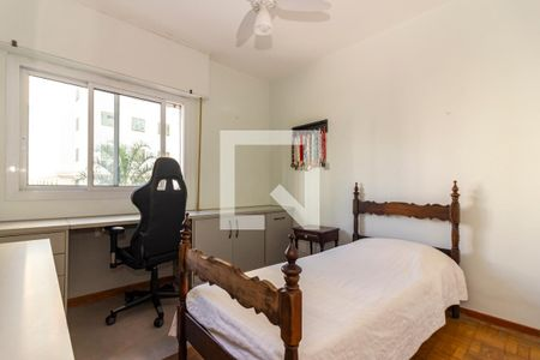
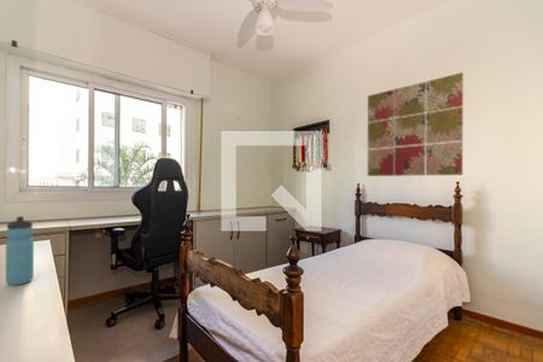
+ water bottle [5,215,35,286]
+ wall art [367,71,465,177]
